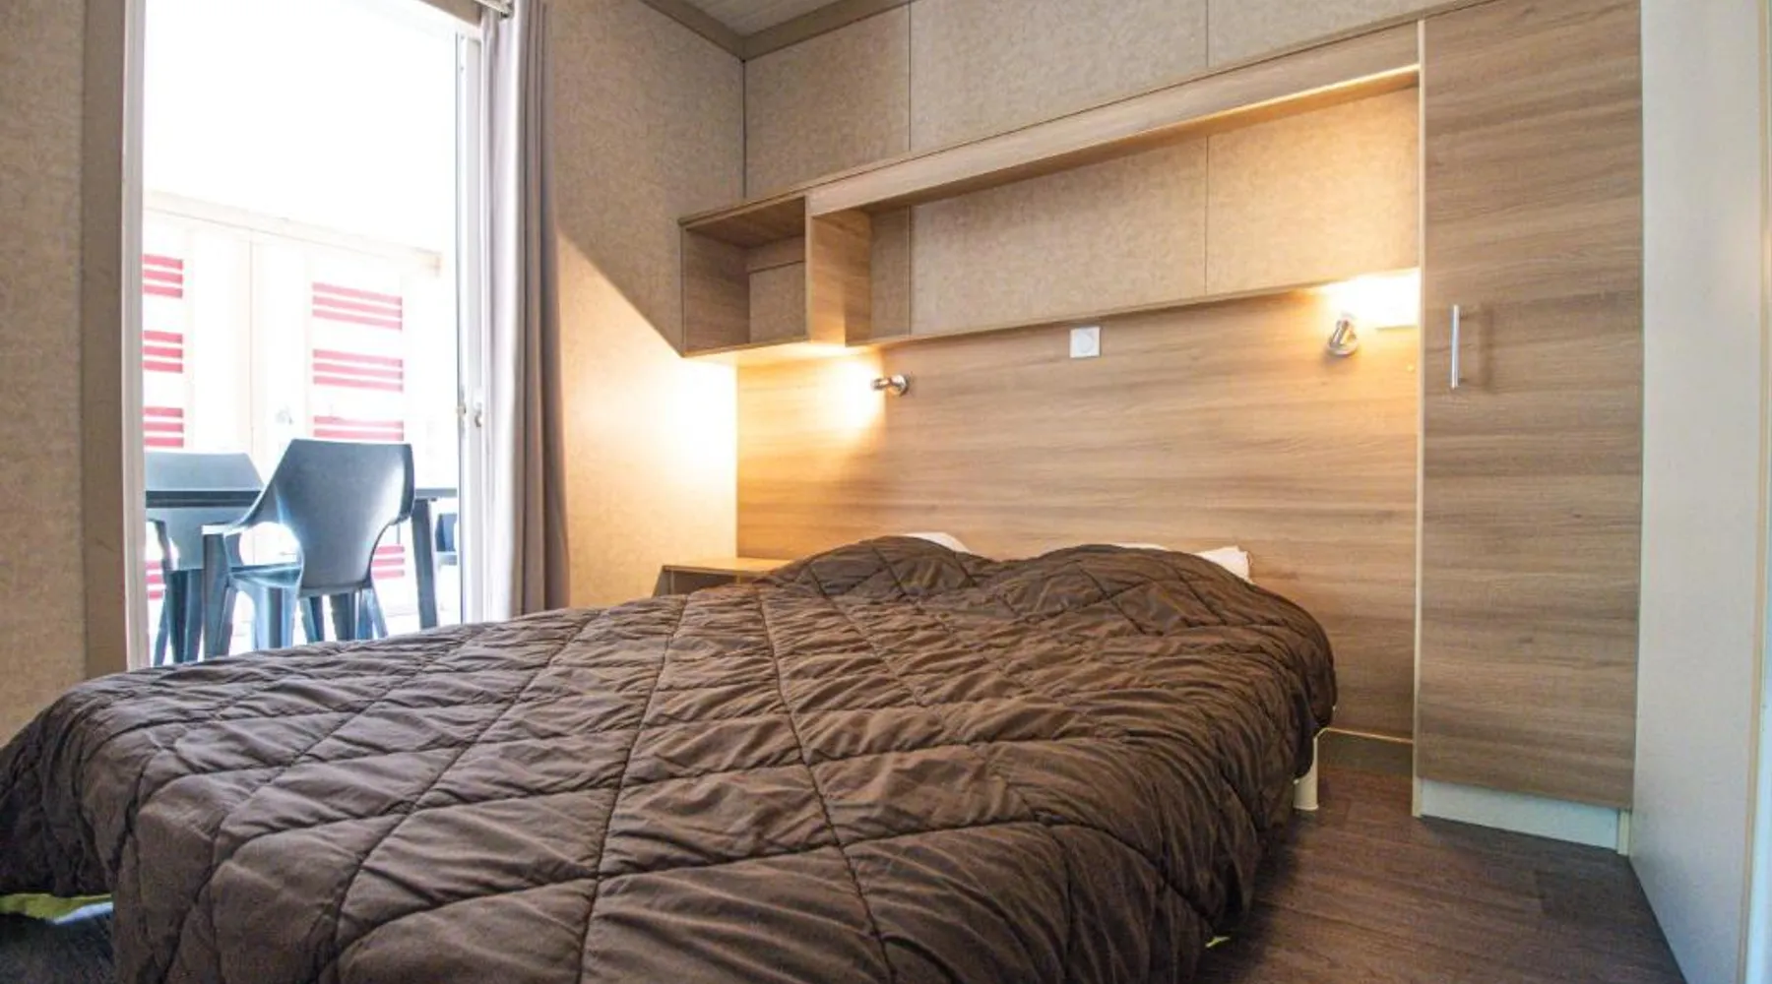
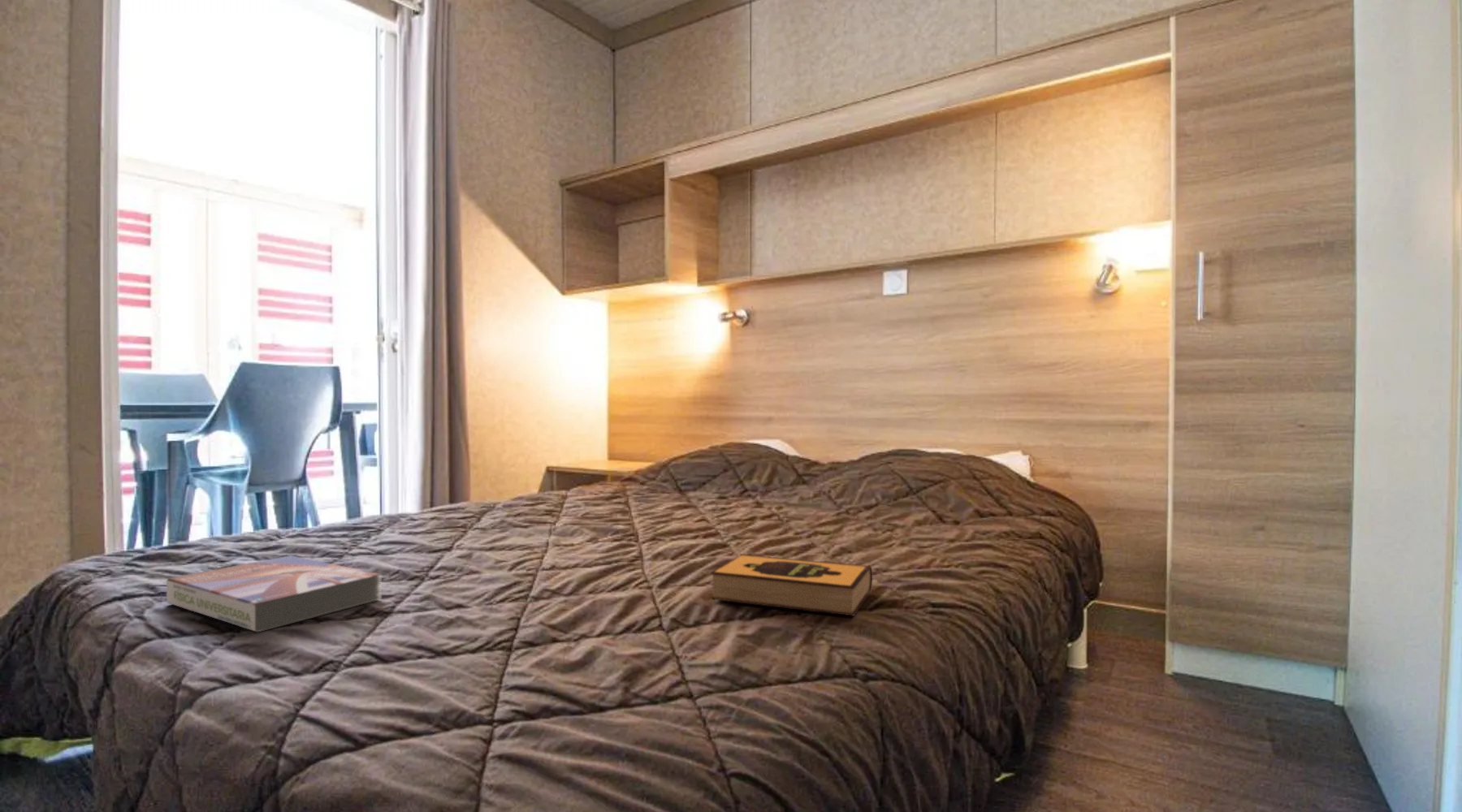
+ textbook [166,555,383,633]
+ hardback book [710,553,873,617]
